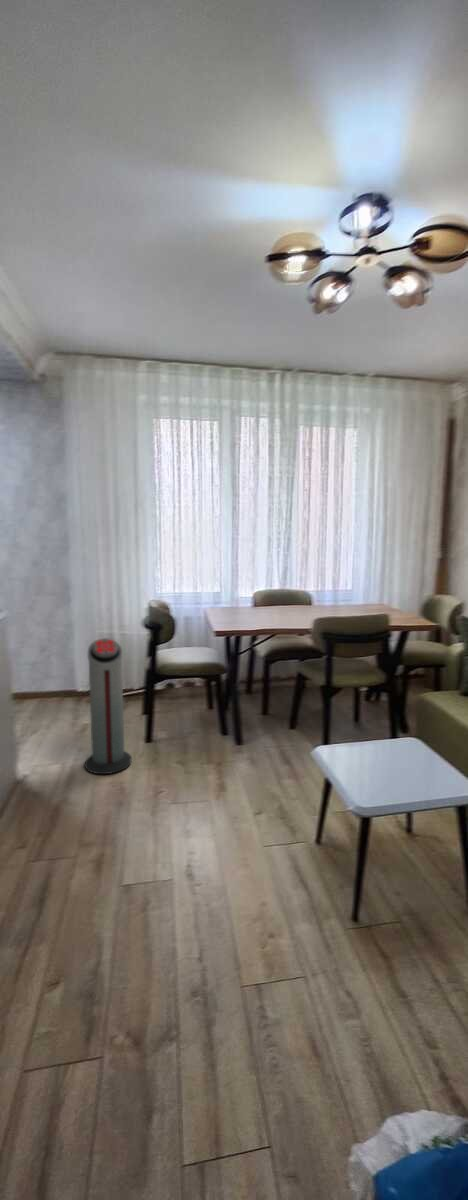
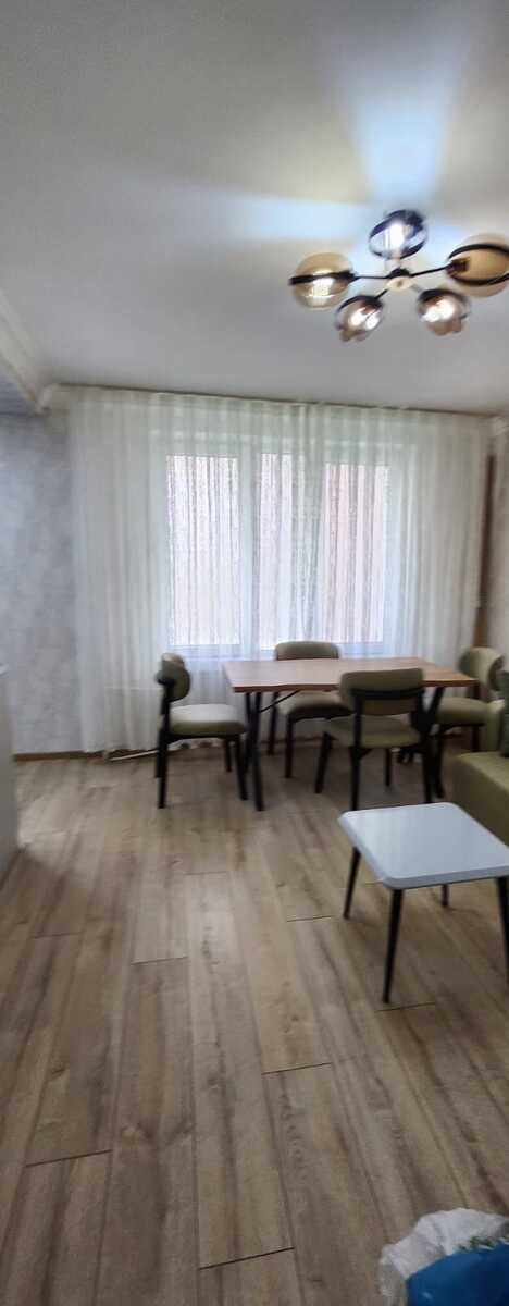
- air purifier [84,637,132,775]
